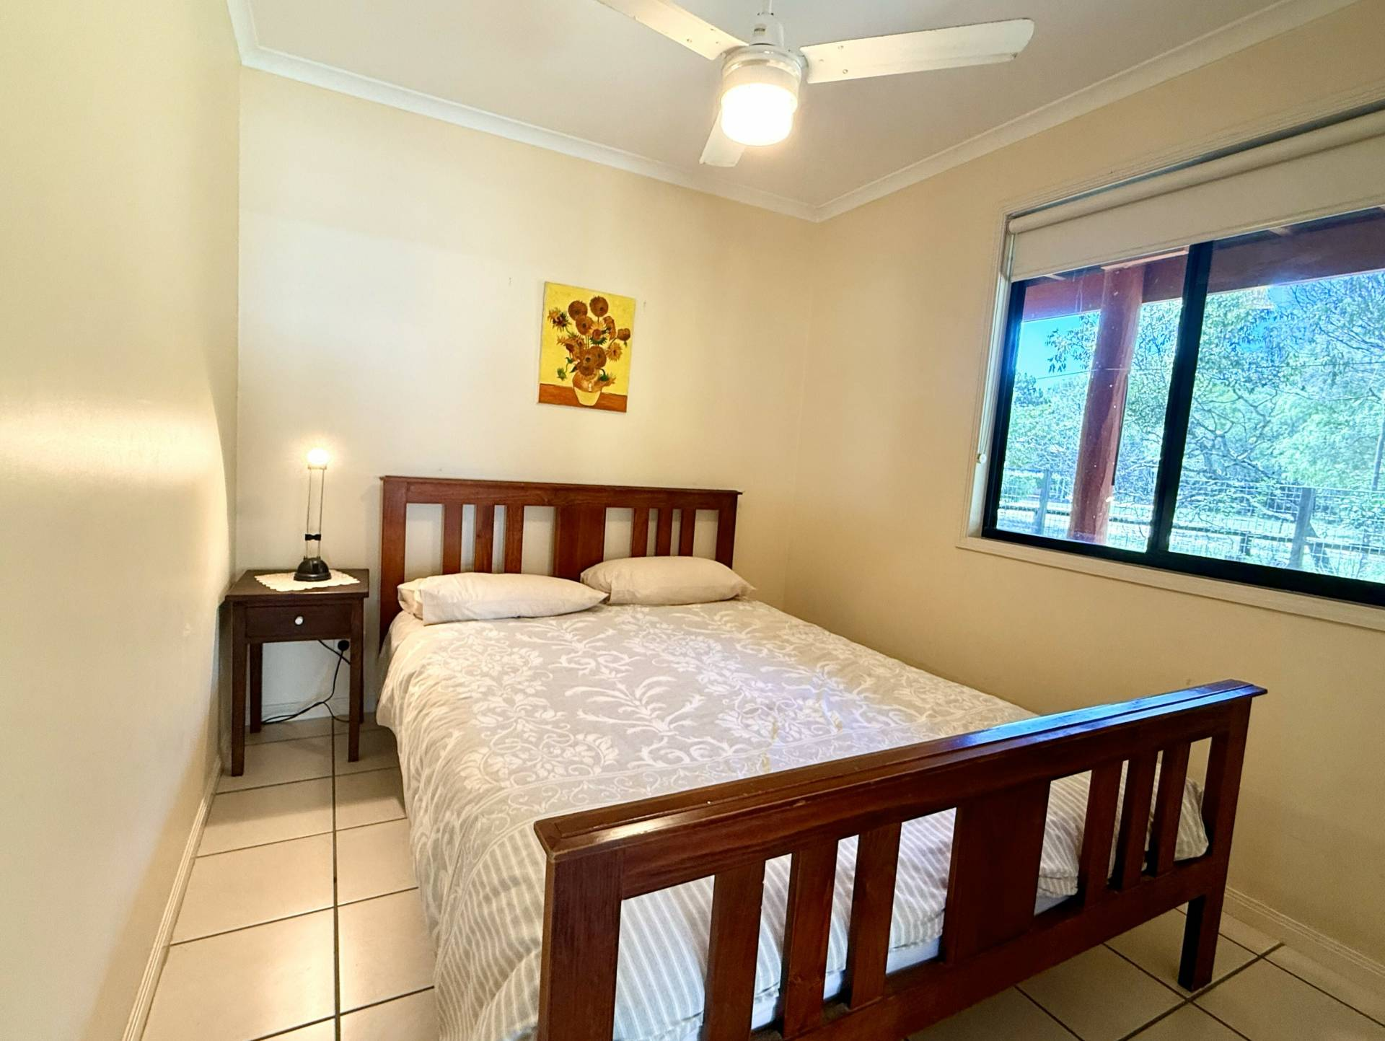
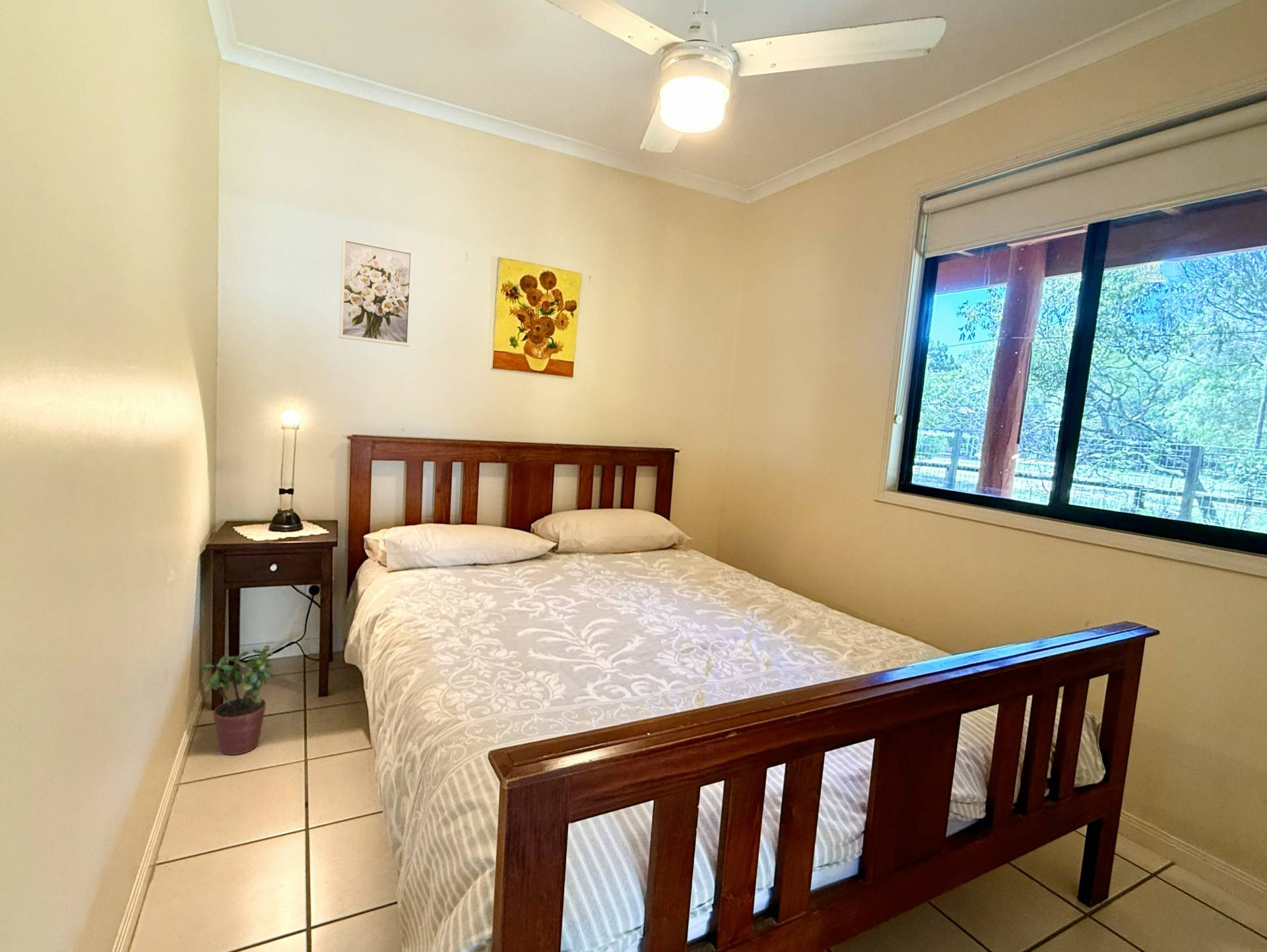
+ wall art [339,236,414,347]
+ potted plant [202,645,273,755]
